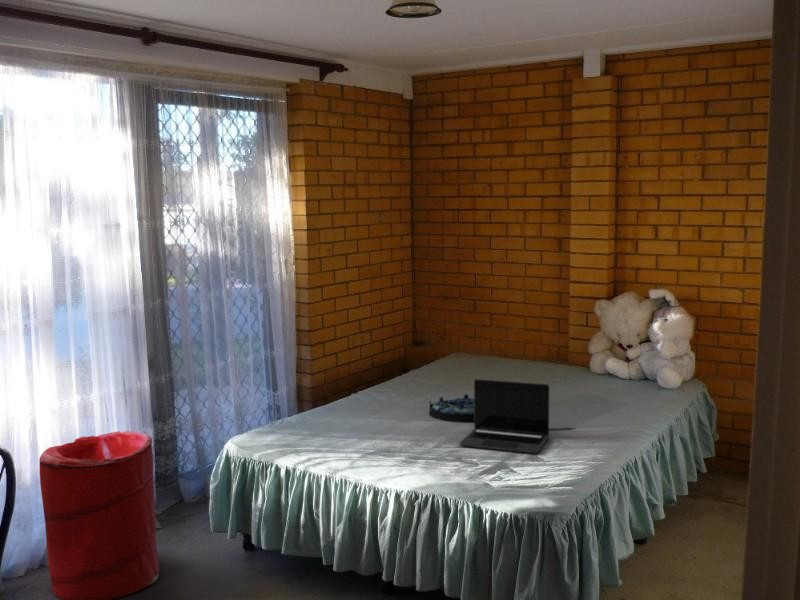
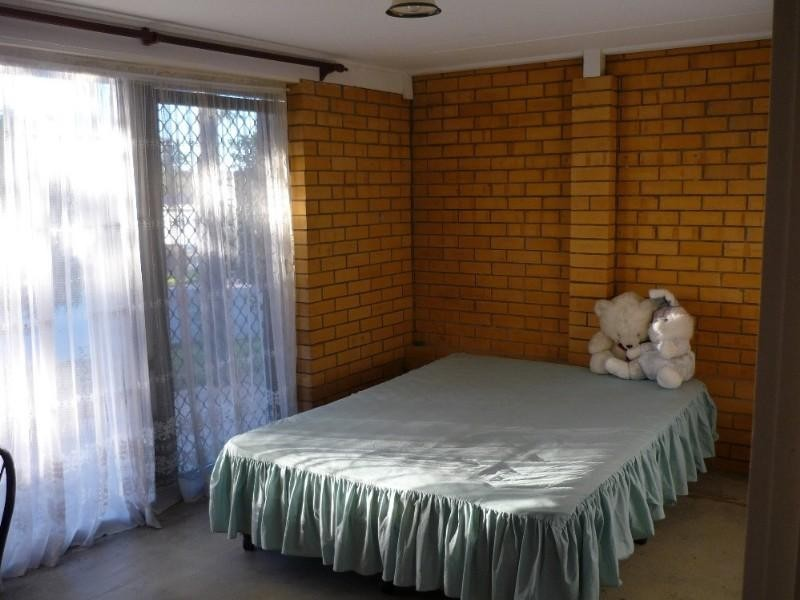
- laptop [458,378,550,454]
- laundry hamper [38,430,160,600]
- serving tray [428,393,474,423]
